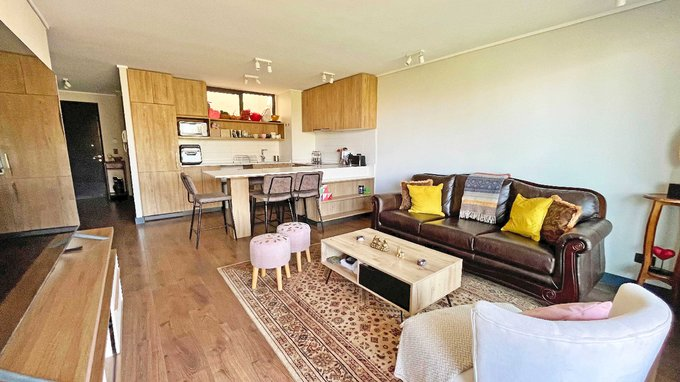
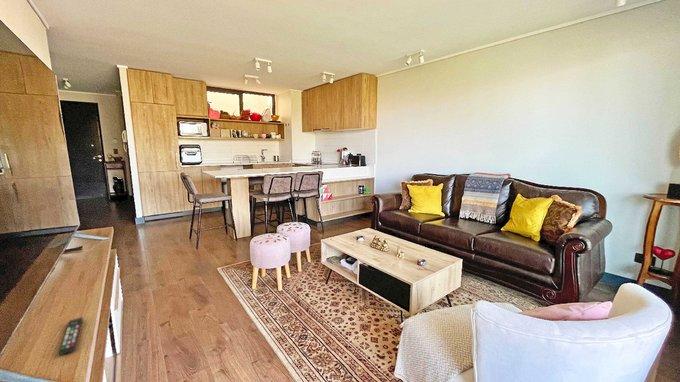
+ remote control [58,316,84,356]
